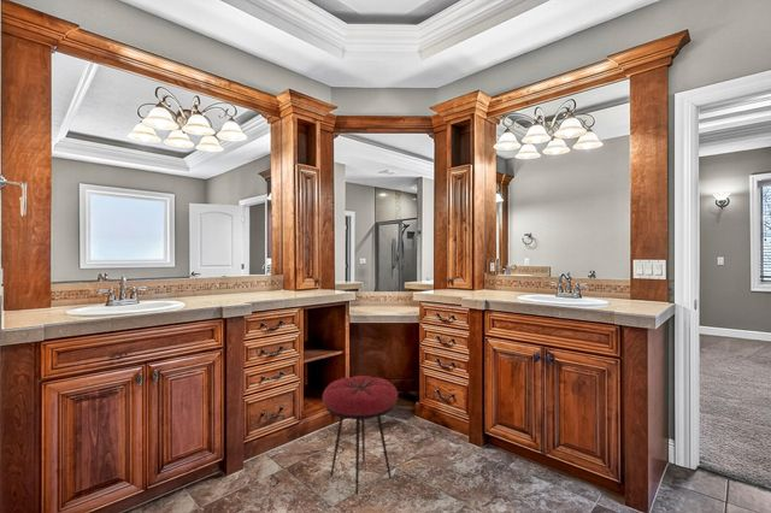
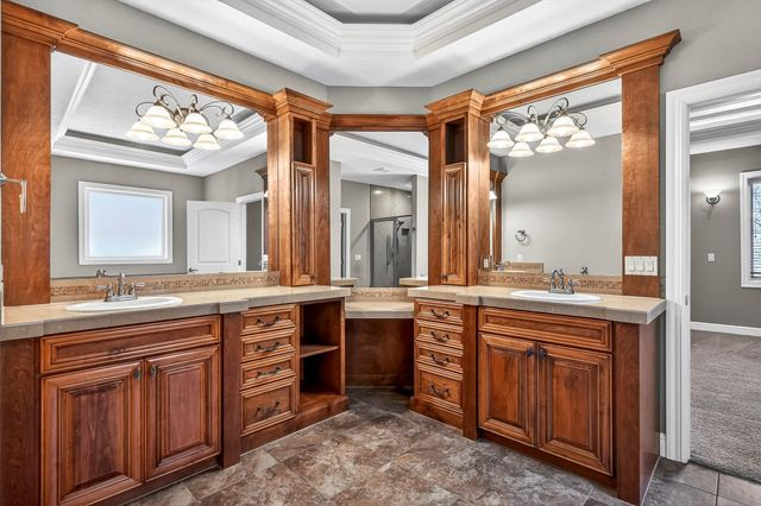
- stool [322,375,399,496]
